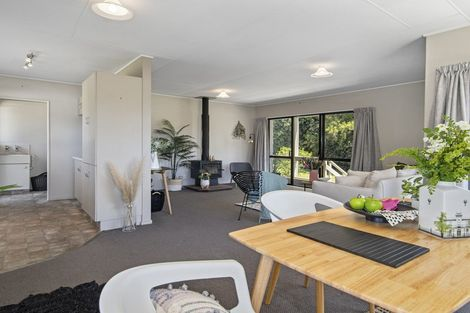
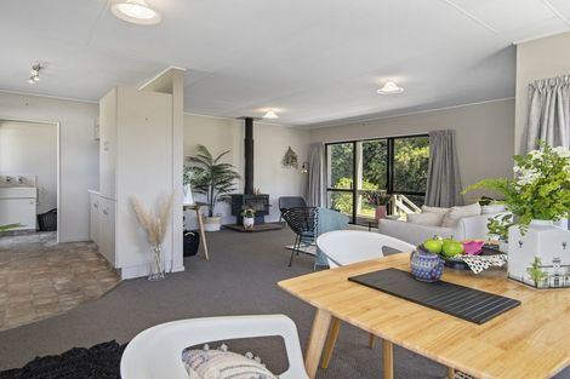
+ teapot [409,247,446,282]
